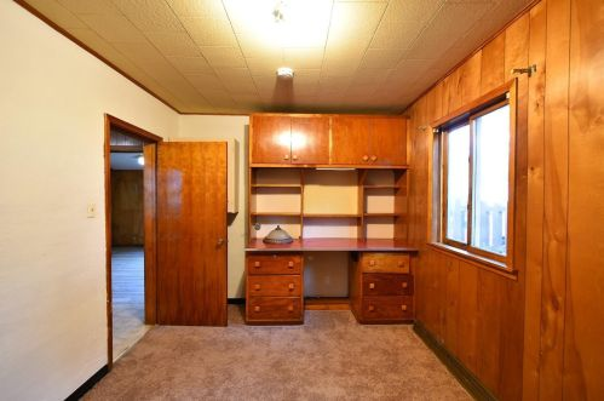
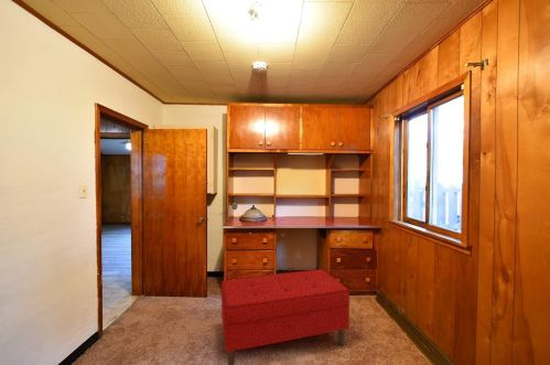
+ bench [220,268,351,365]
